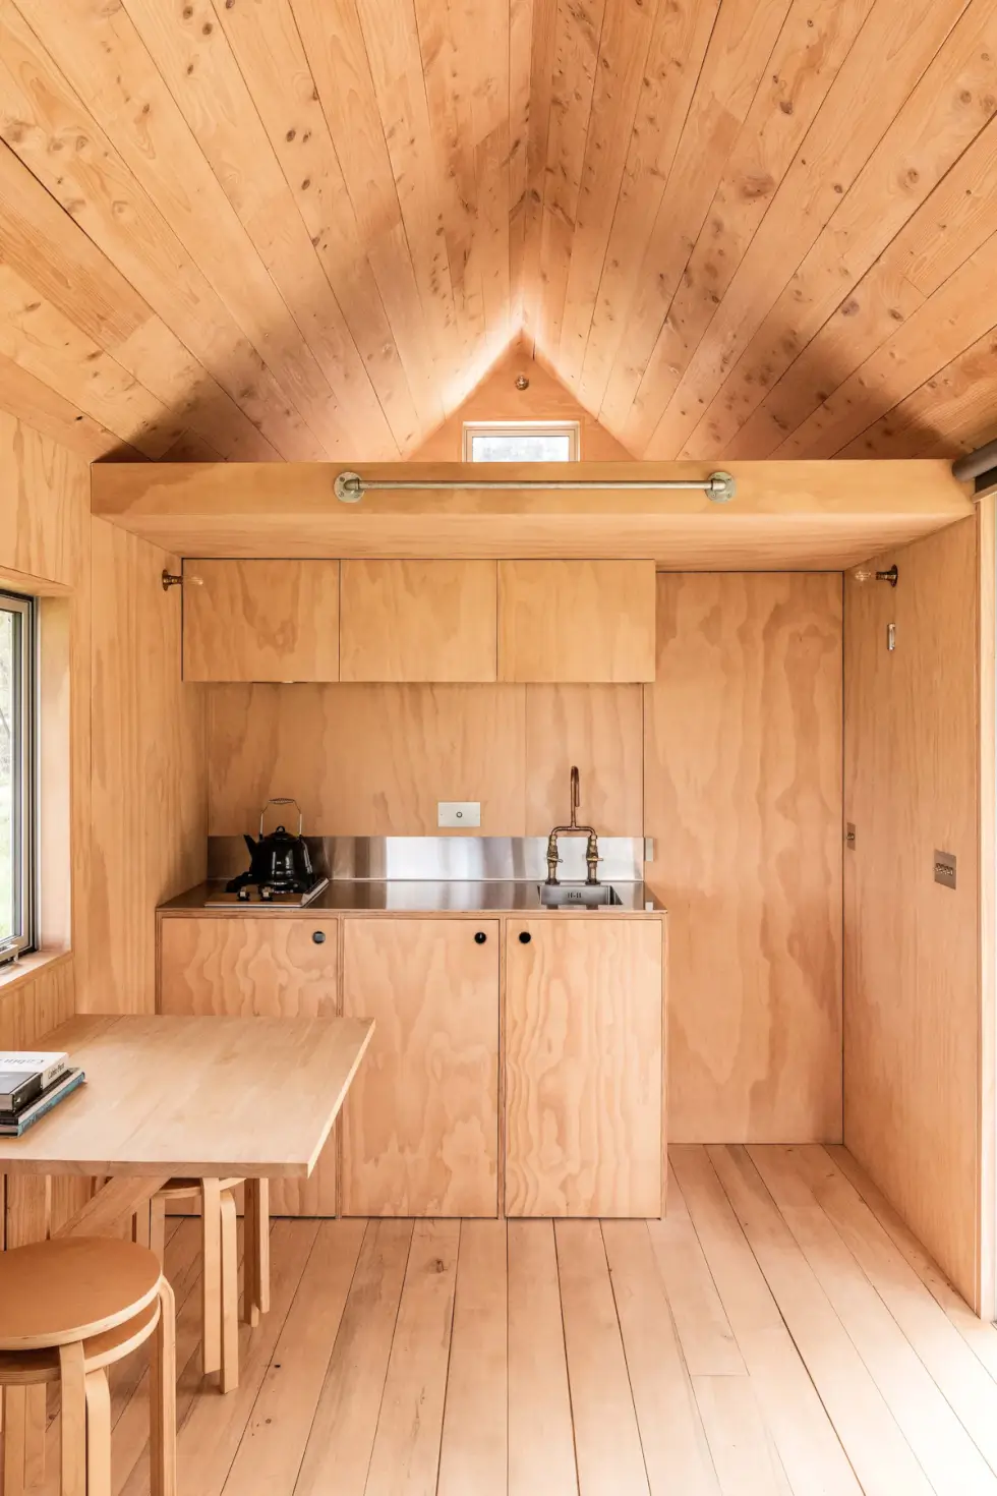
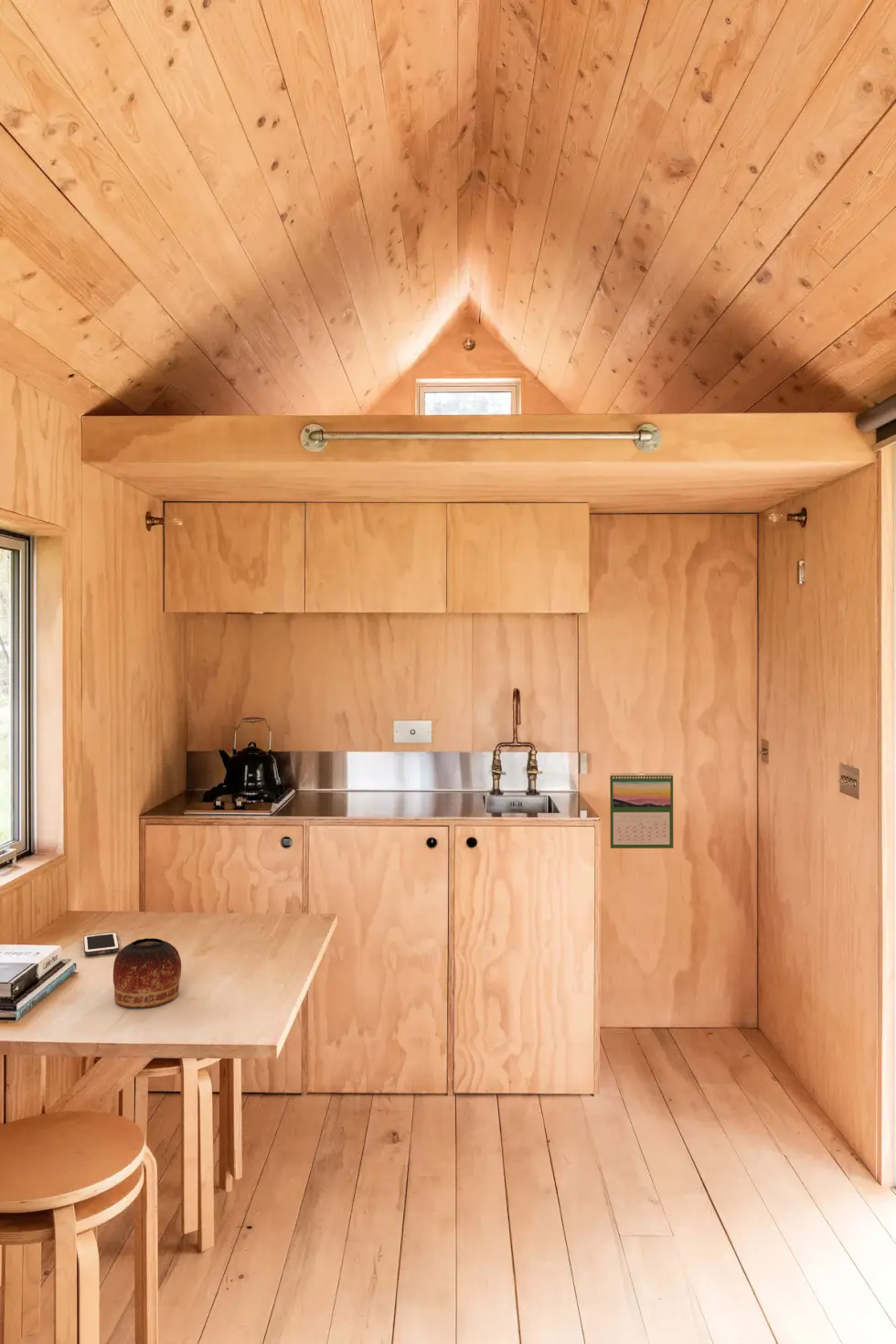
+ cell phone [82,932,120,956]
+ calendar [609,771,674,849]
+ bowl [112,937,182,1008]
